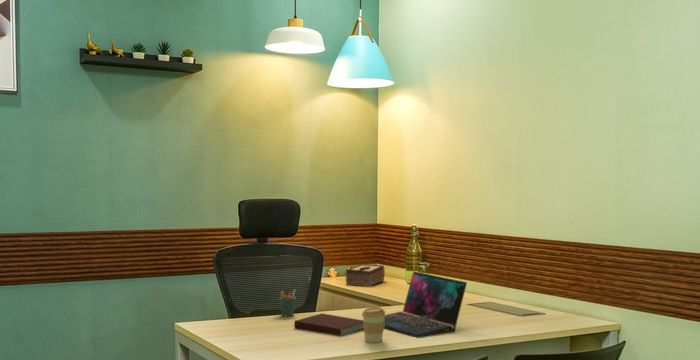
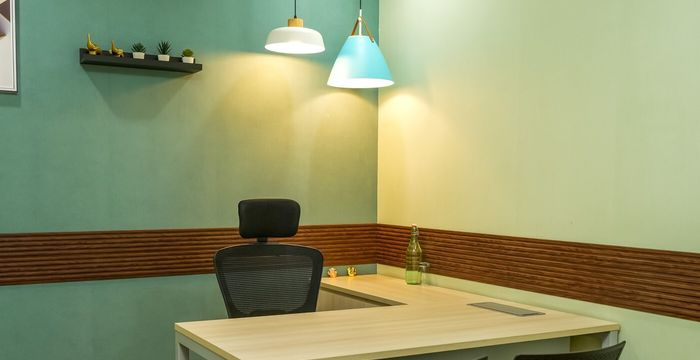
- laptop [384,270,468,339]
- pen holder [278,289,297,317]
- tissue box [345,263,386,288]
- coffee cup [361,306,386,344]
- notebook [293,312,364,337]
